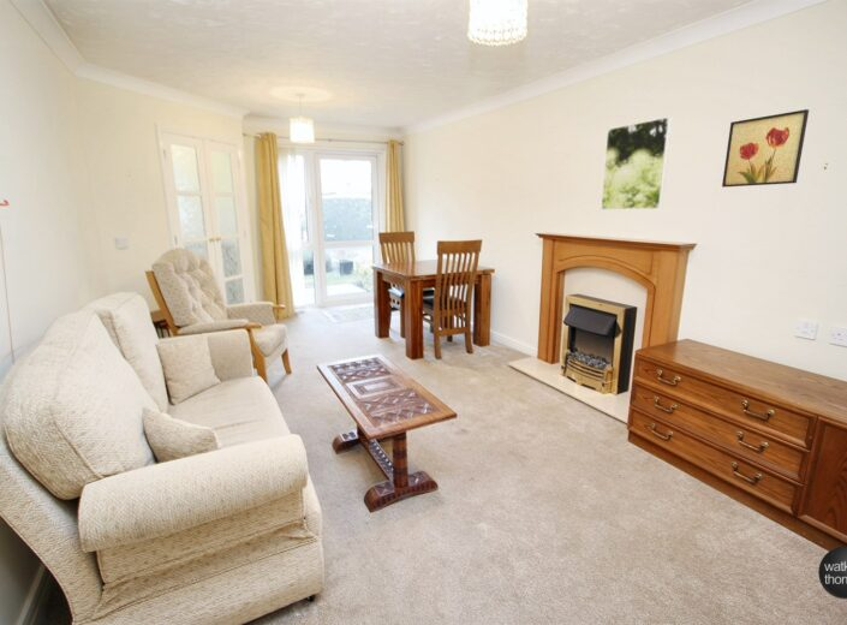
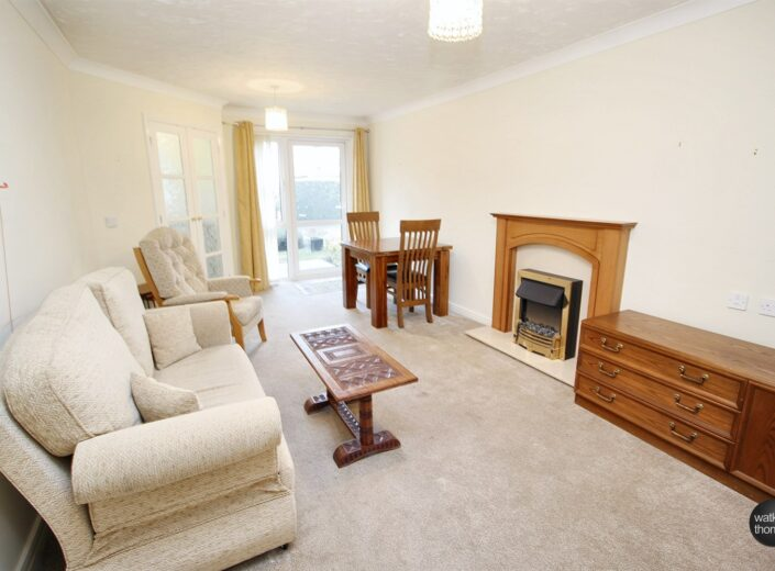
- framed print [600,115,673,210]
- wall art [721,108,810,189]
